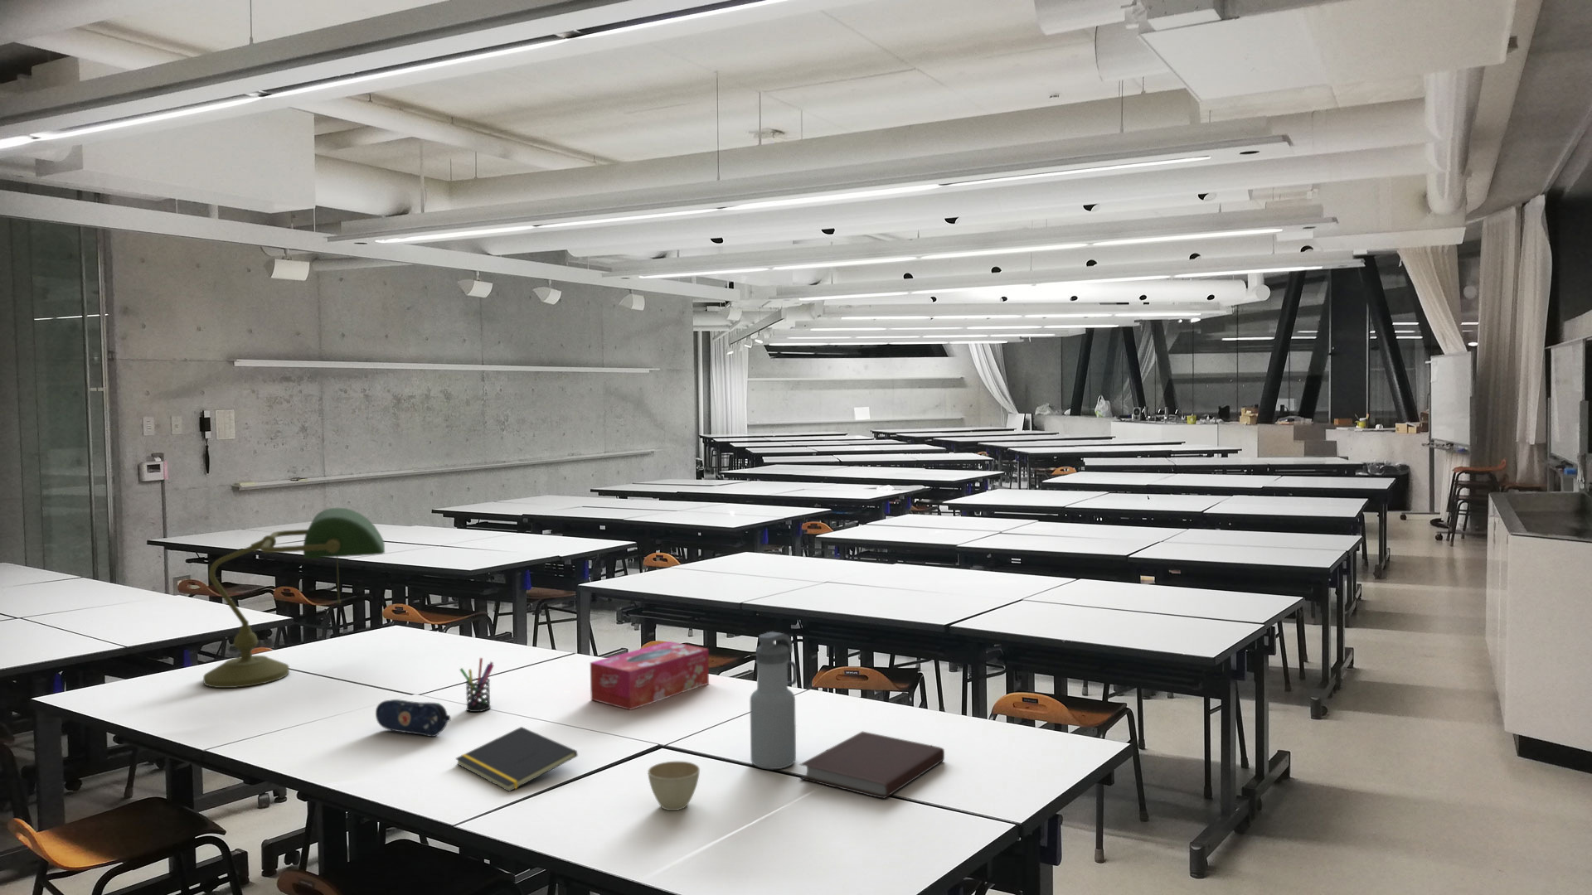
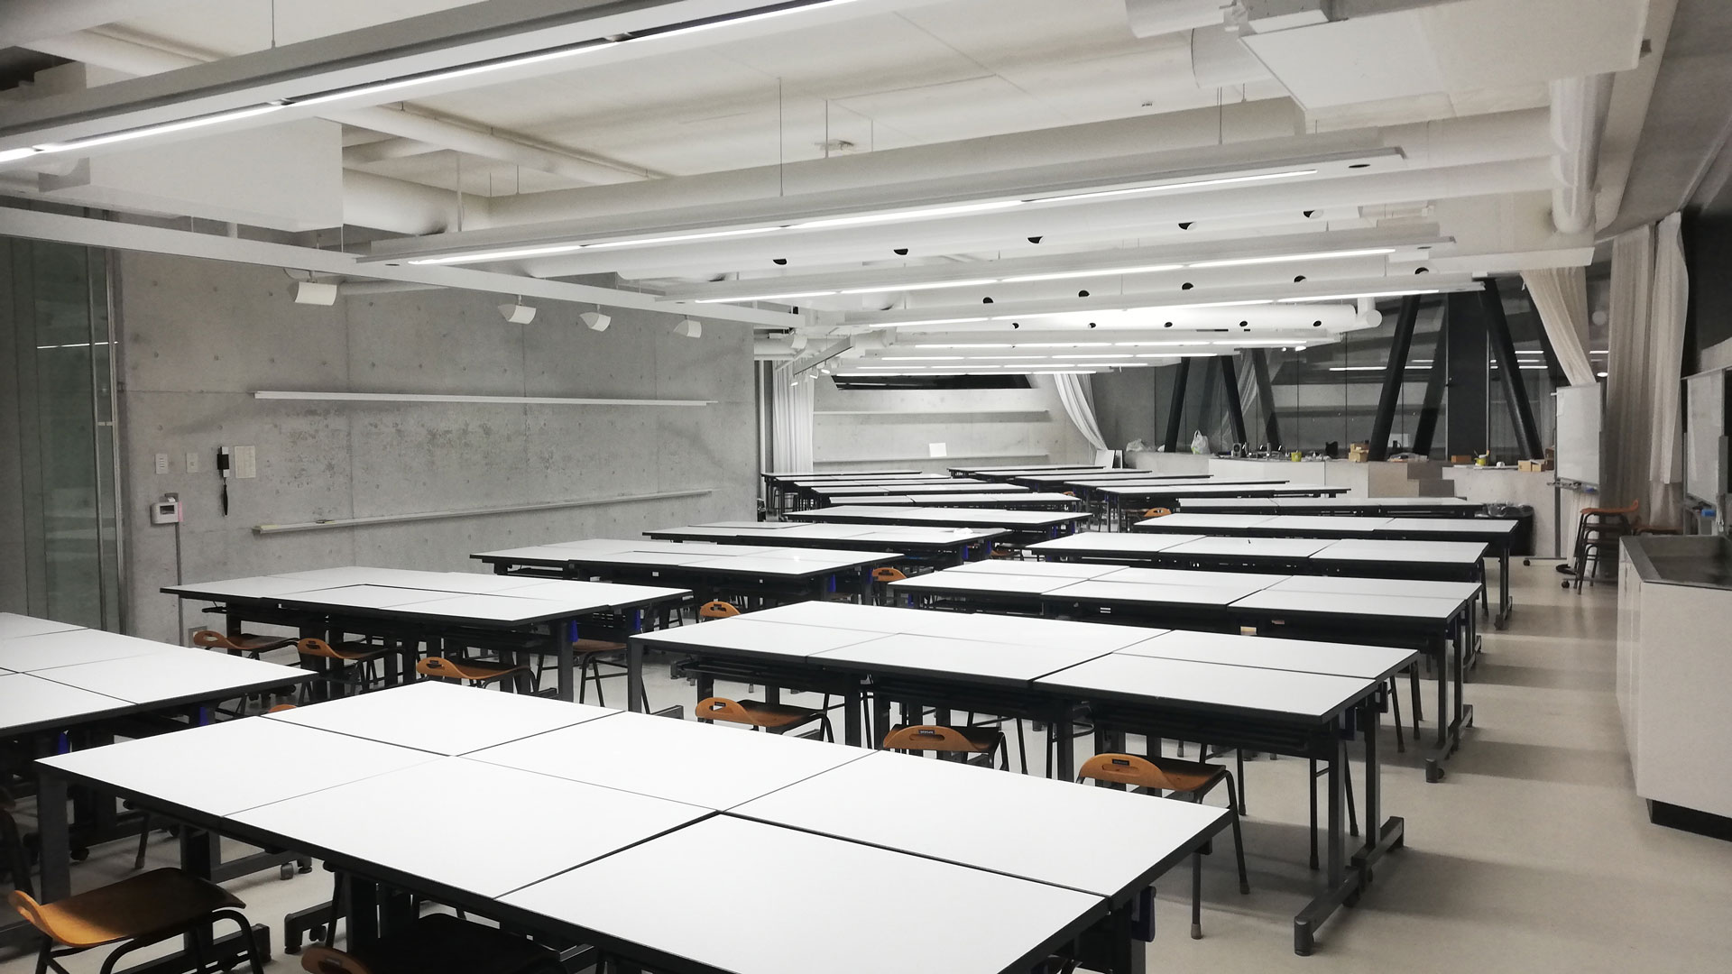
- desk lamp [202,507,386,688]
- notebook [798,731,945,800]
- flower pot [646,761,701,811]
- water bottle [749,631,798,770]
- pen holder [458,657,494,713]
- tissue box [589,640,710,711]
- notepad [455,726,578,792]
- pencil case [375,698,452,738]
